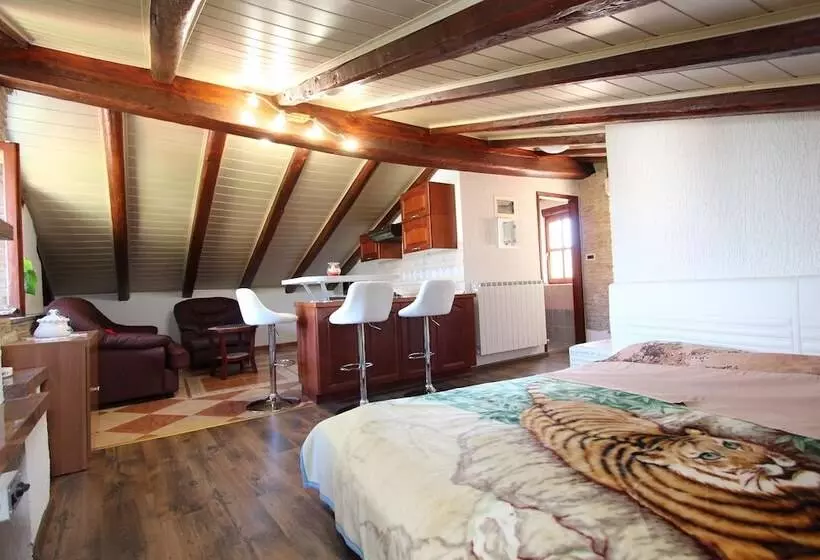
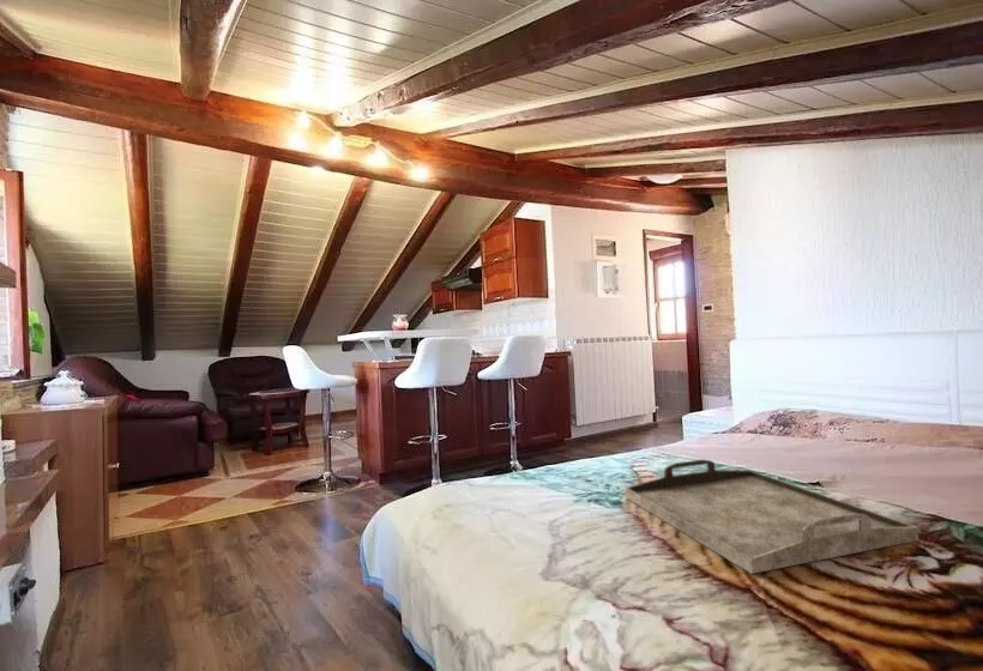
+ serving tray [625,458,919,575]
